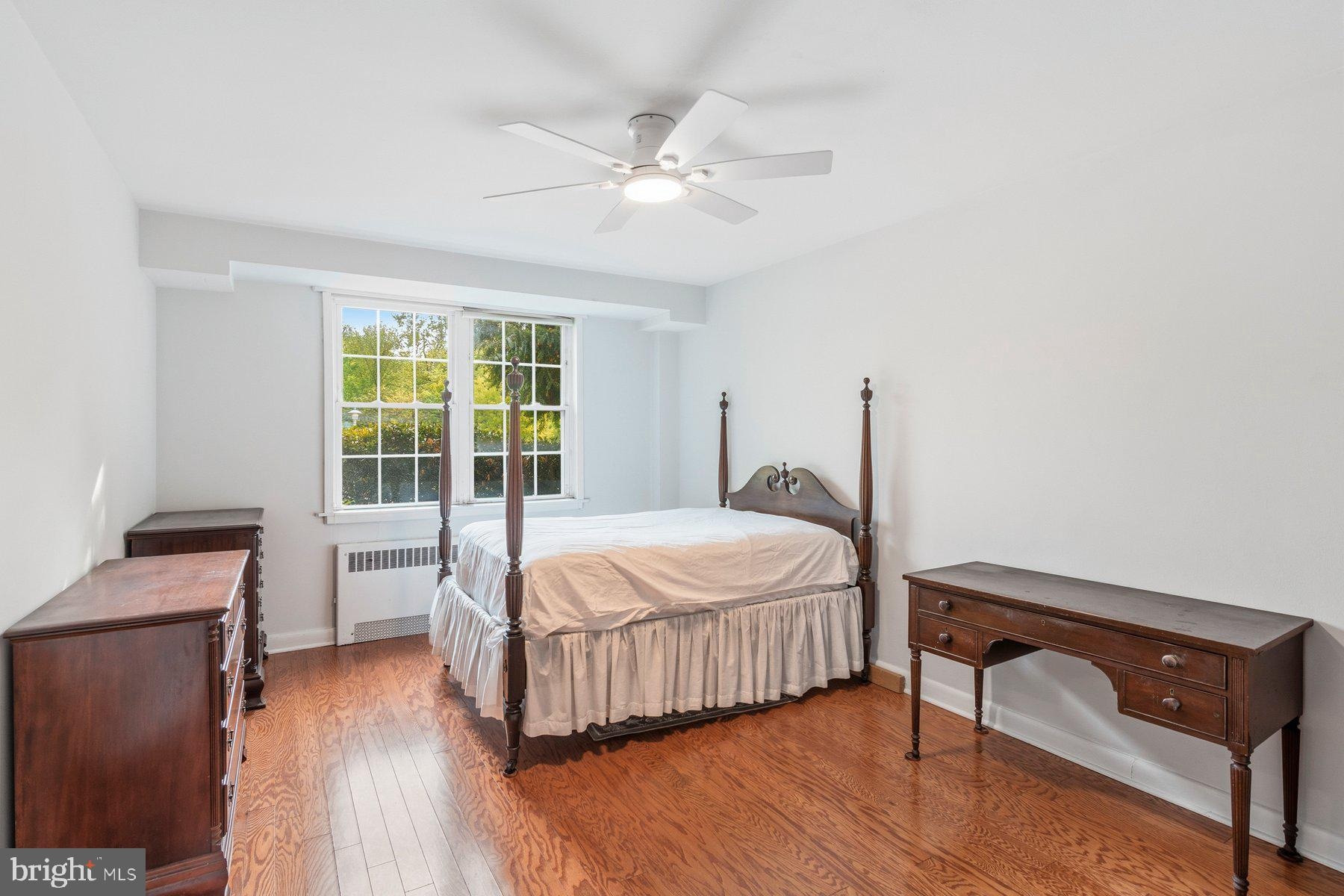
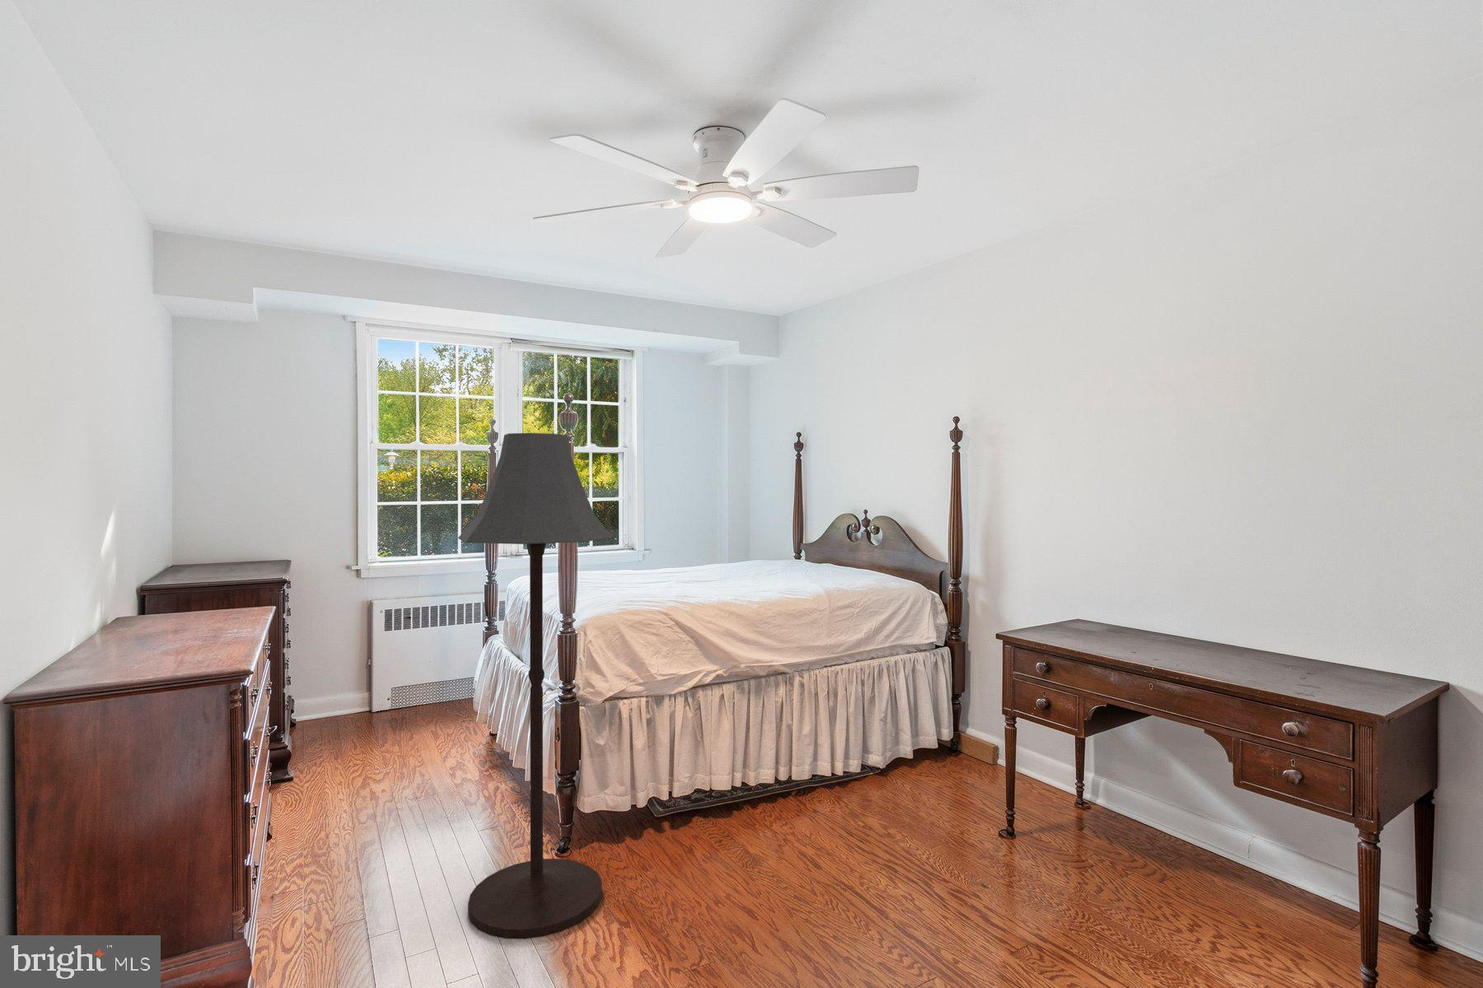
+ floor lamp [457,432,614,939]
